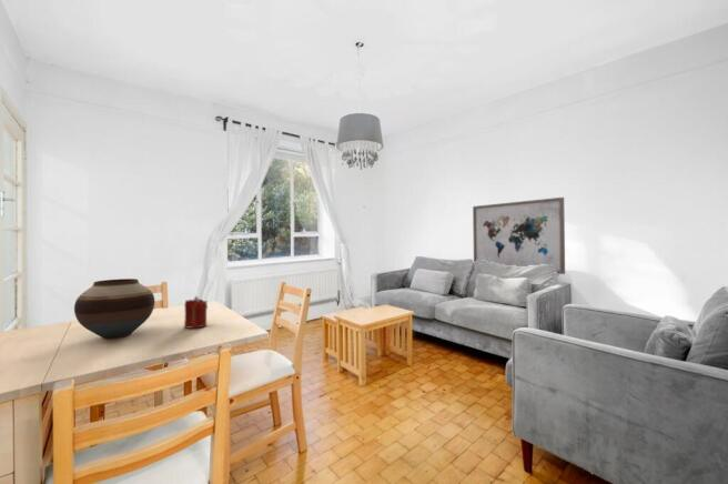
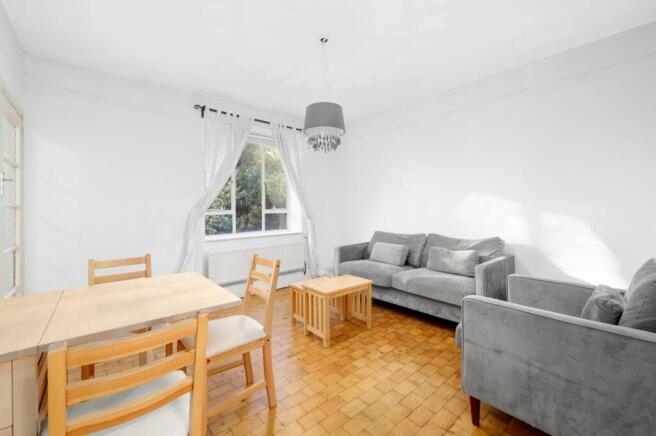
- wall art [472,196,566,275]
- candle [183,295,209,330]
- vase [73,278,155,340]
